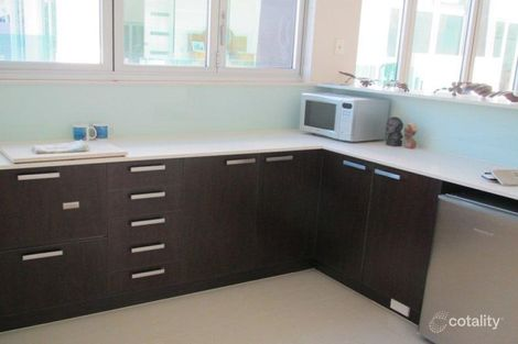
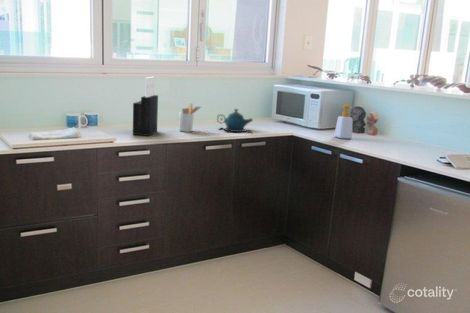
+ soap bottle [333,104,354,140]
+ teapot [216,108,254,134]
+ utensil holder [178,102,203,133]
+ knife block [132,76,159,137]
